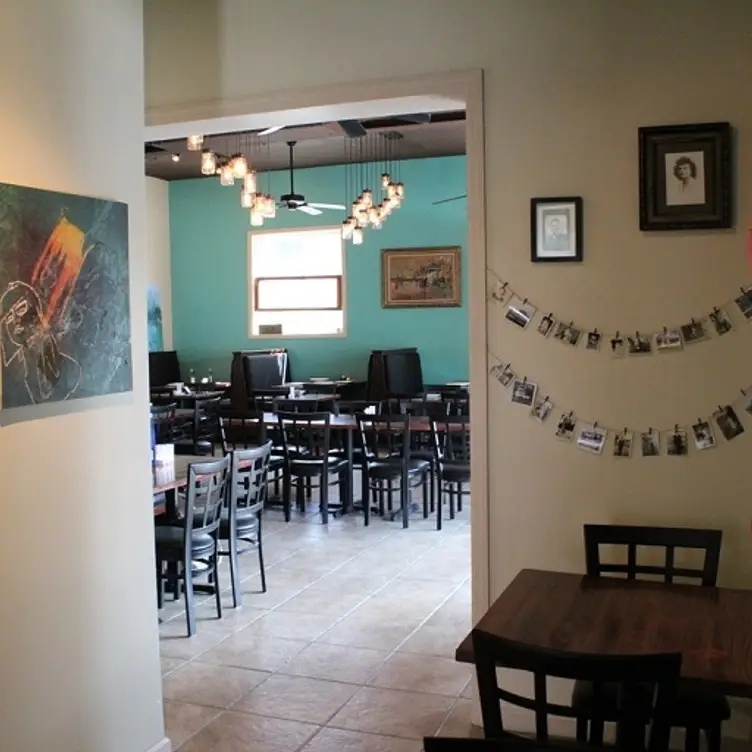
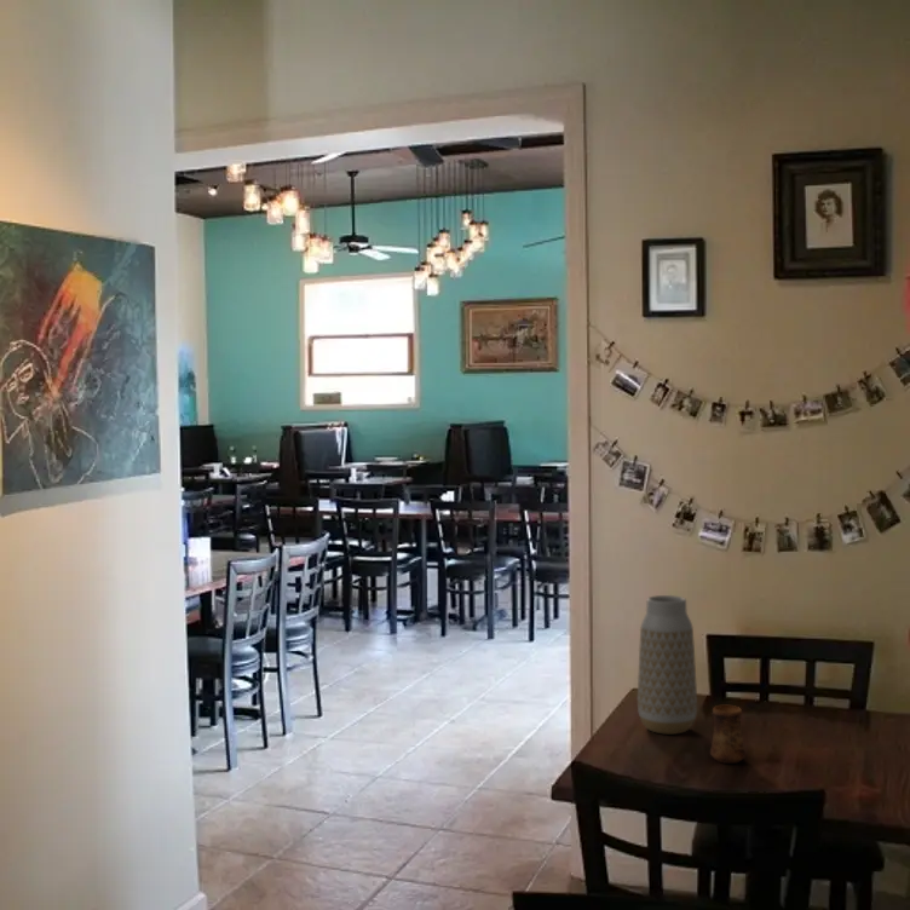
+ vase [637,594,698,736]
+ cup [709,704,747,765]
